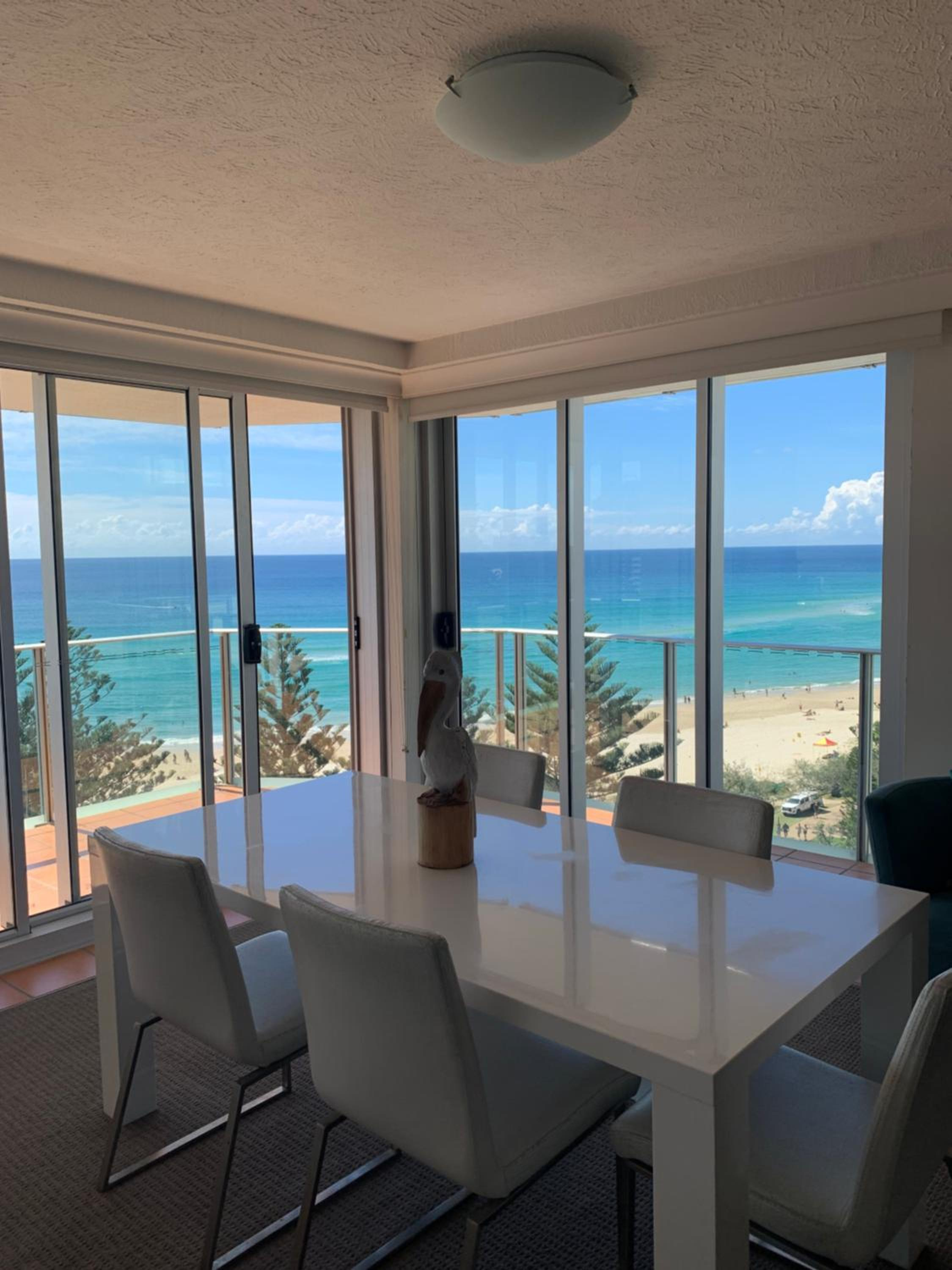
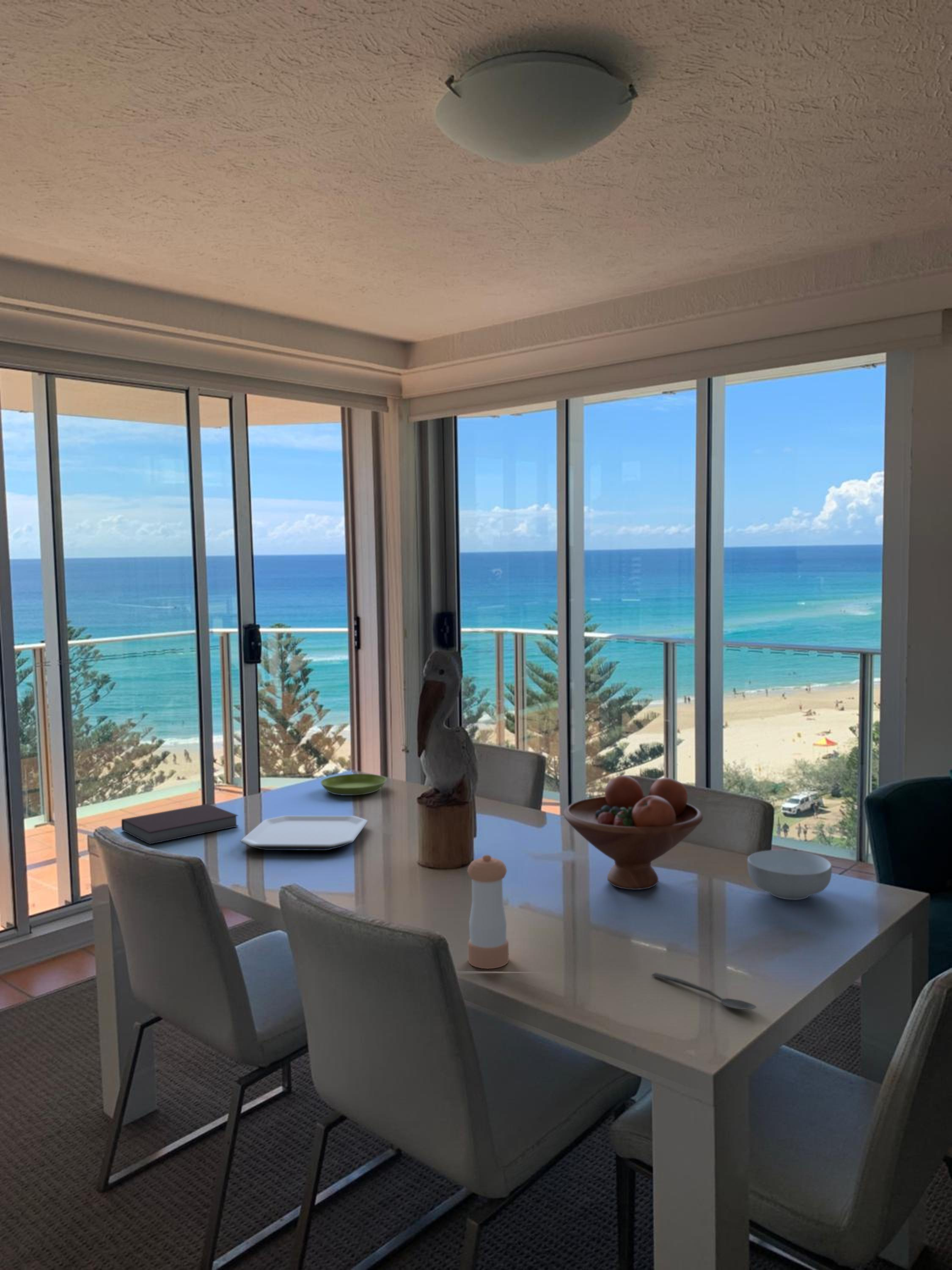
+ pepper shaker [467,854,509,969]
+ spoon [651,972,757,1010]
+ notebook [121,803,239,845]
+ plate [240,815,368,851]
+ cereal bowl [747,850,832,900]
+ fruit bowl [563,775,704,890]
+ saucer [320,773,387,796]
